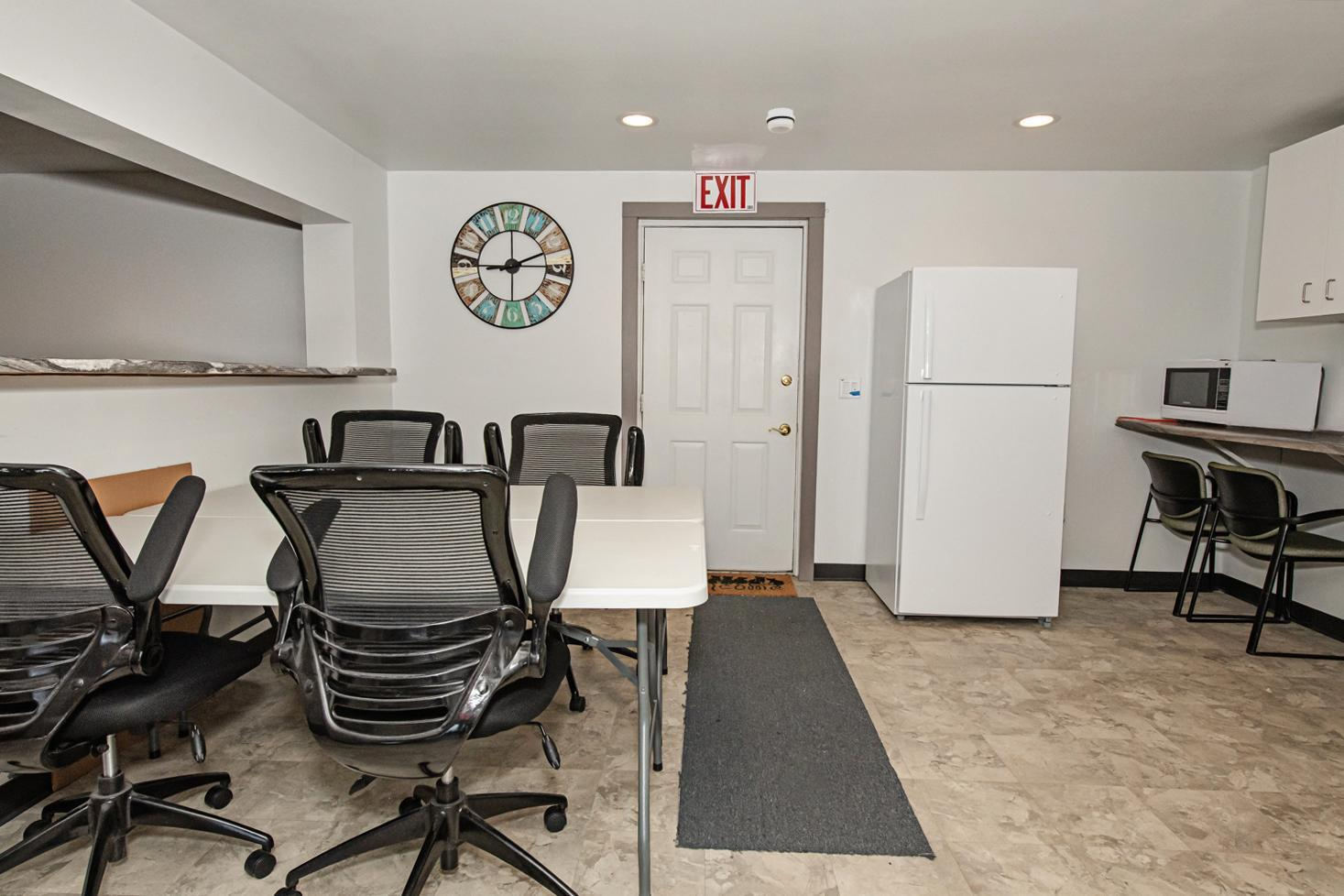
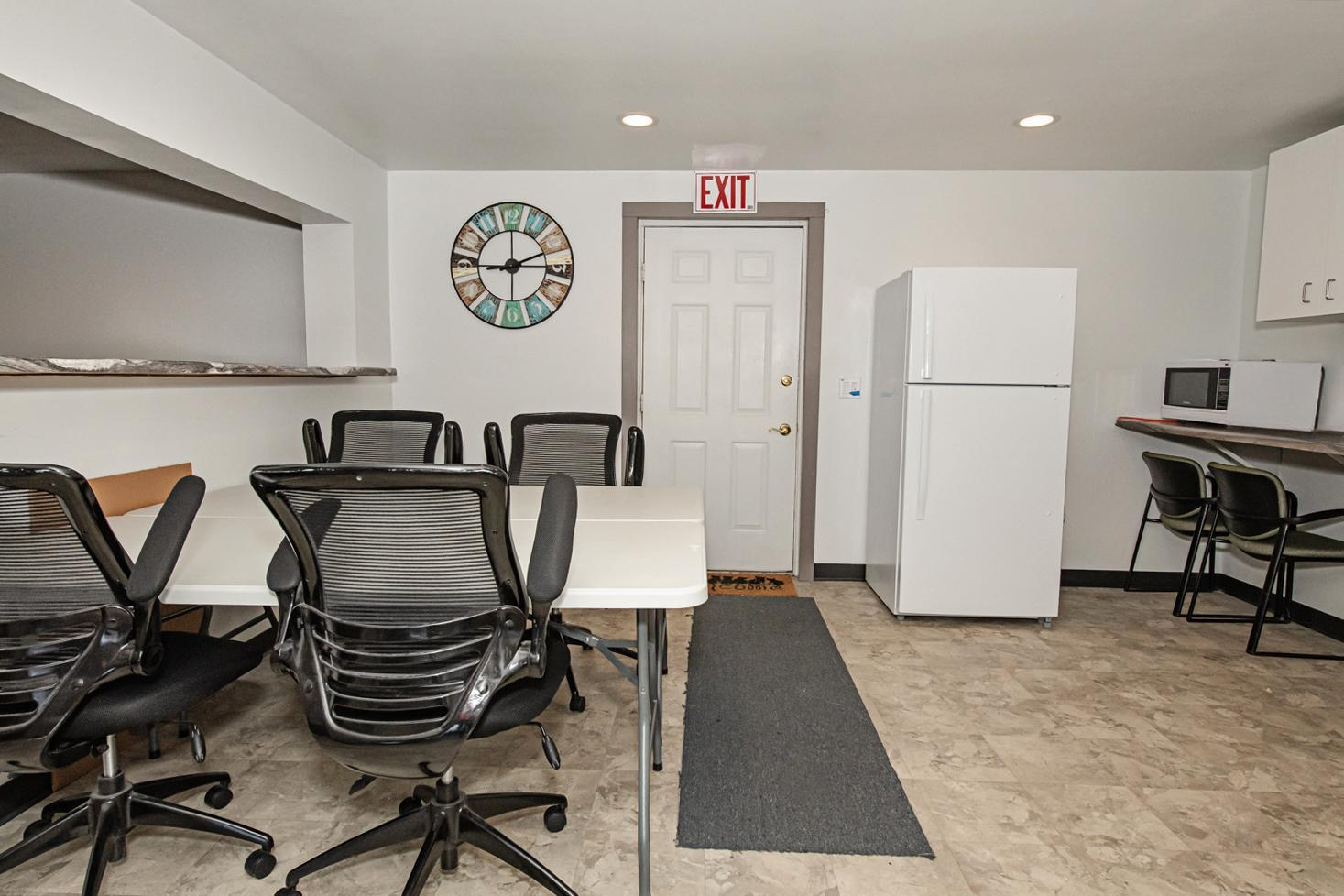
- smoke detector [765,107,796,134]
